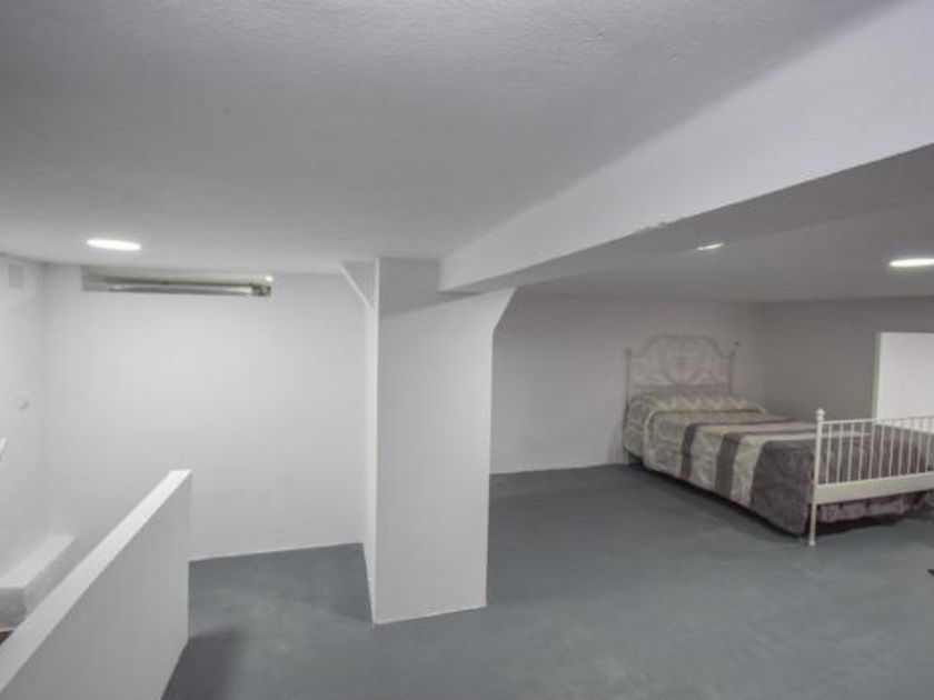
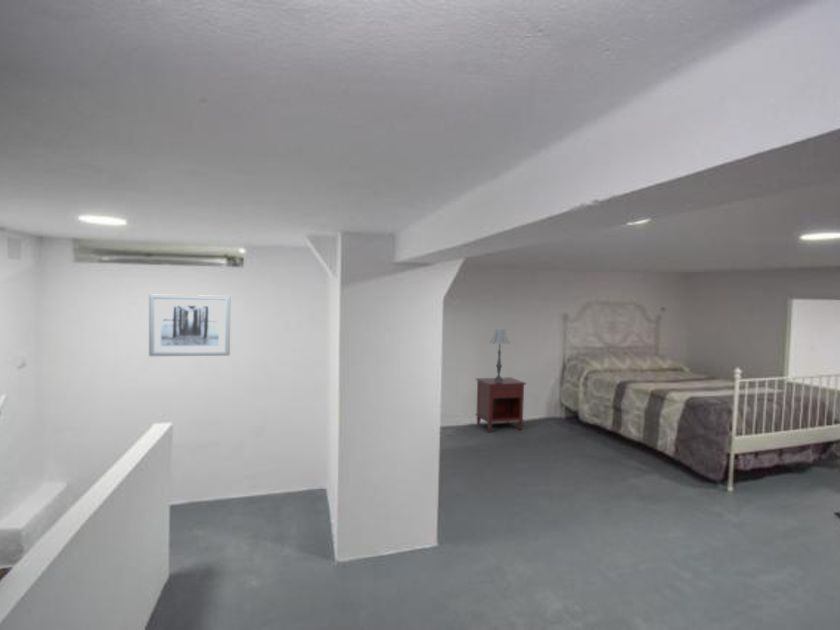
+ wall art [148,293,231,357]
+ nightstand [474,376,527,433]
+ table lamp [489,328,511,382]
